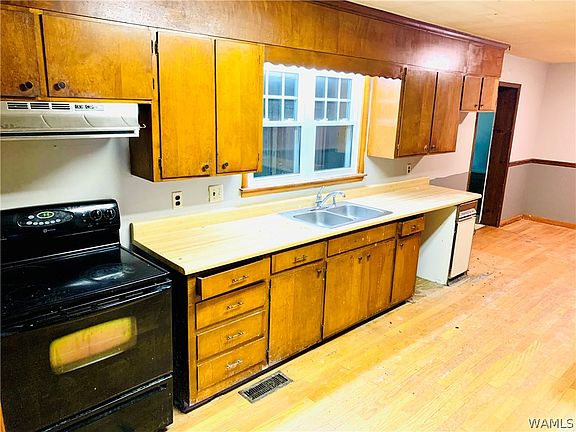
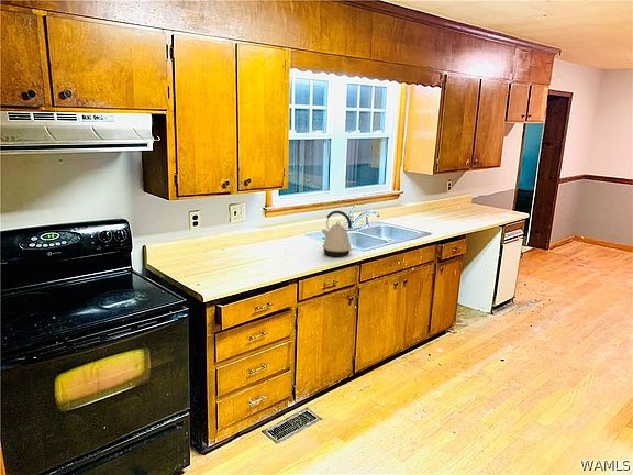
+ kettle [321,210,353,258]
